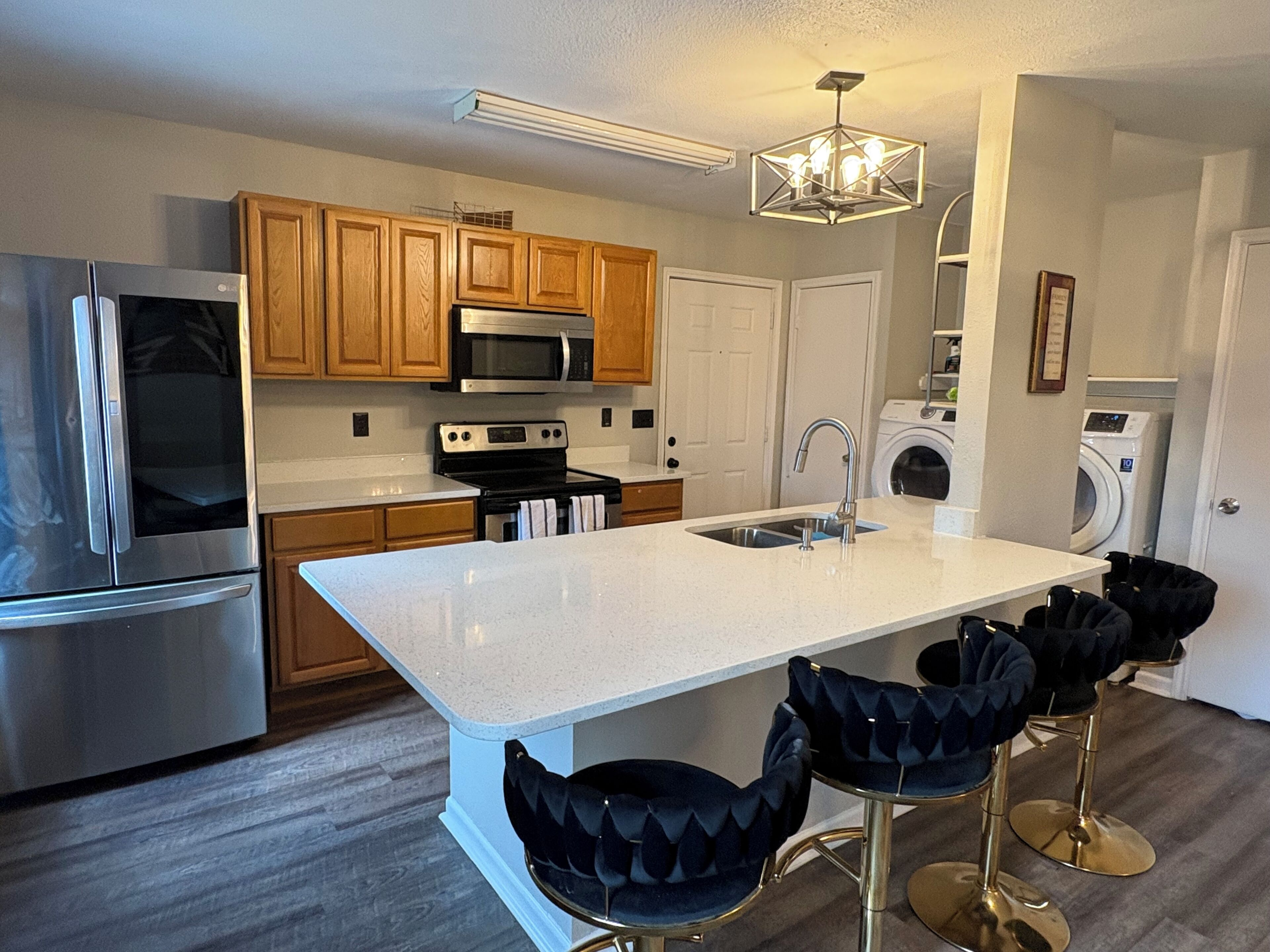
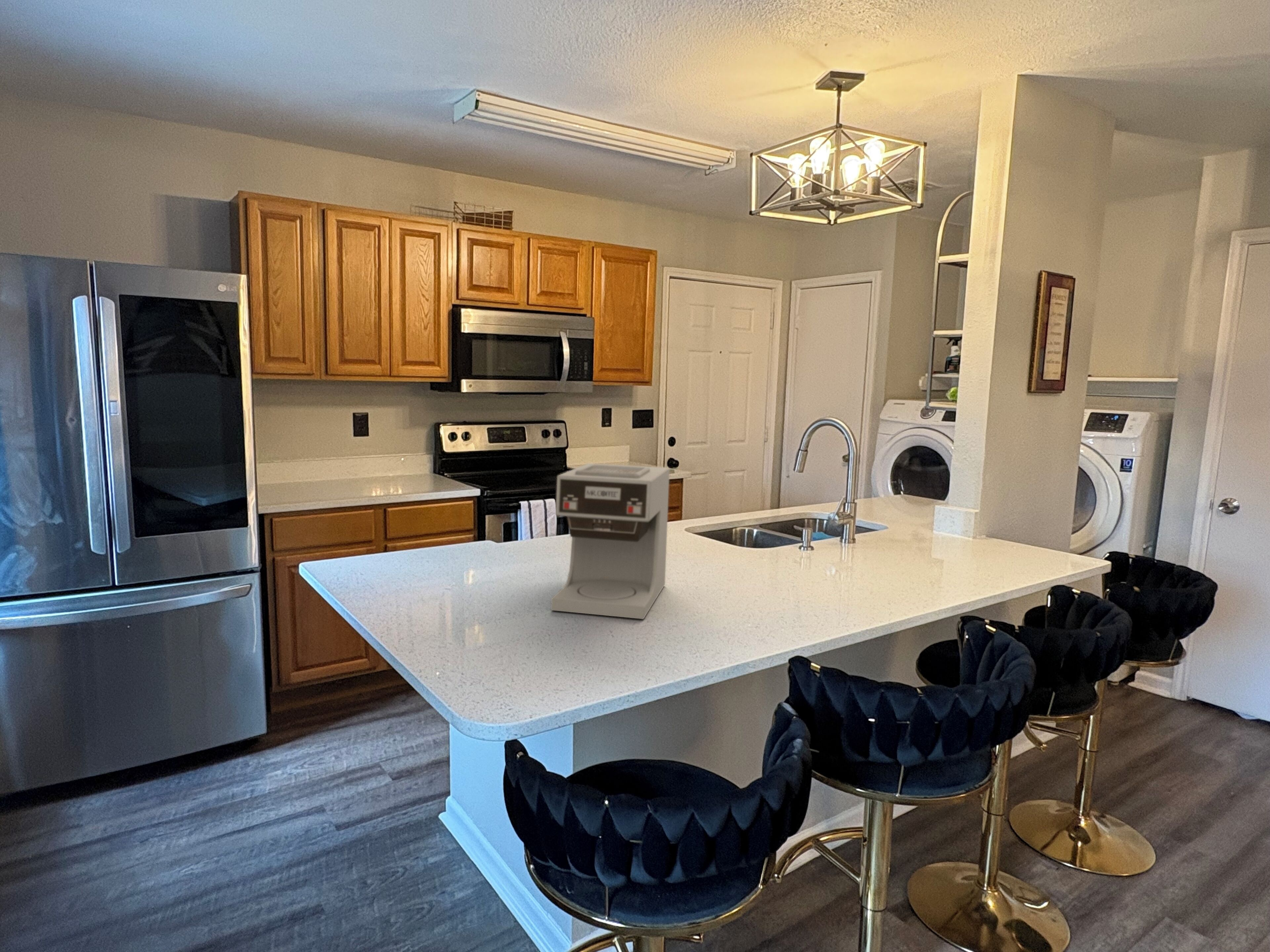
+ coffee maker [551,463,670,619]
